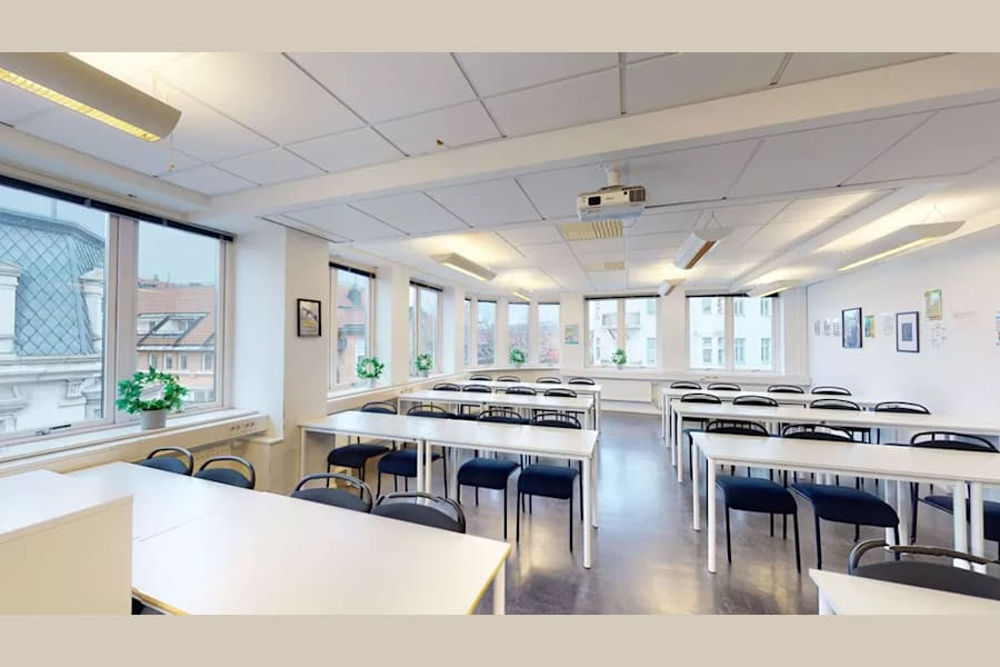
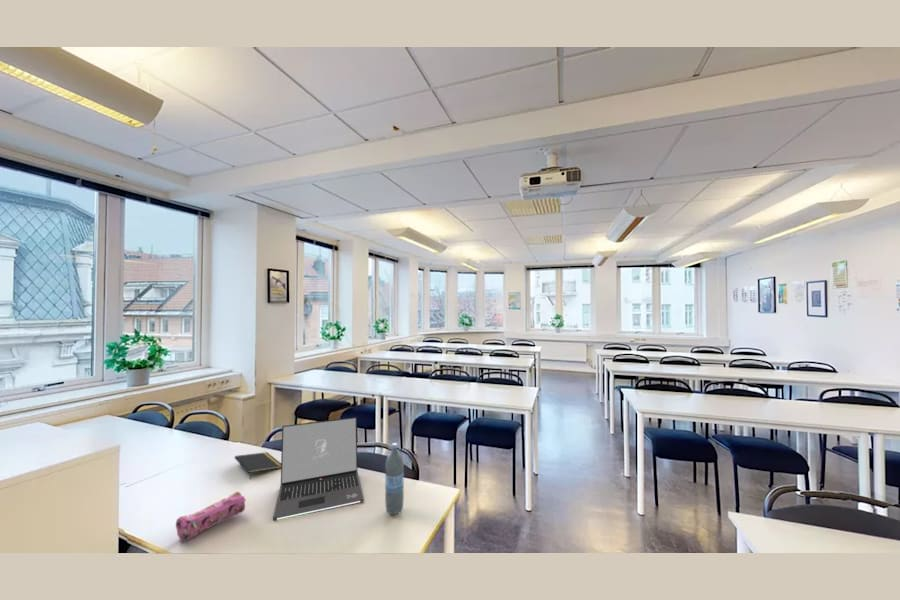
+ water bottle [384,442,405,516]
+ pencil case [175,491,247,543]
+ laptop [272,416,365,521]
+ notepad [234,451,281,481]
